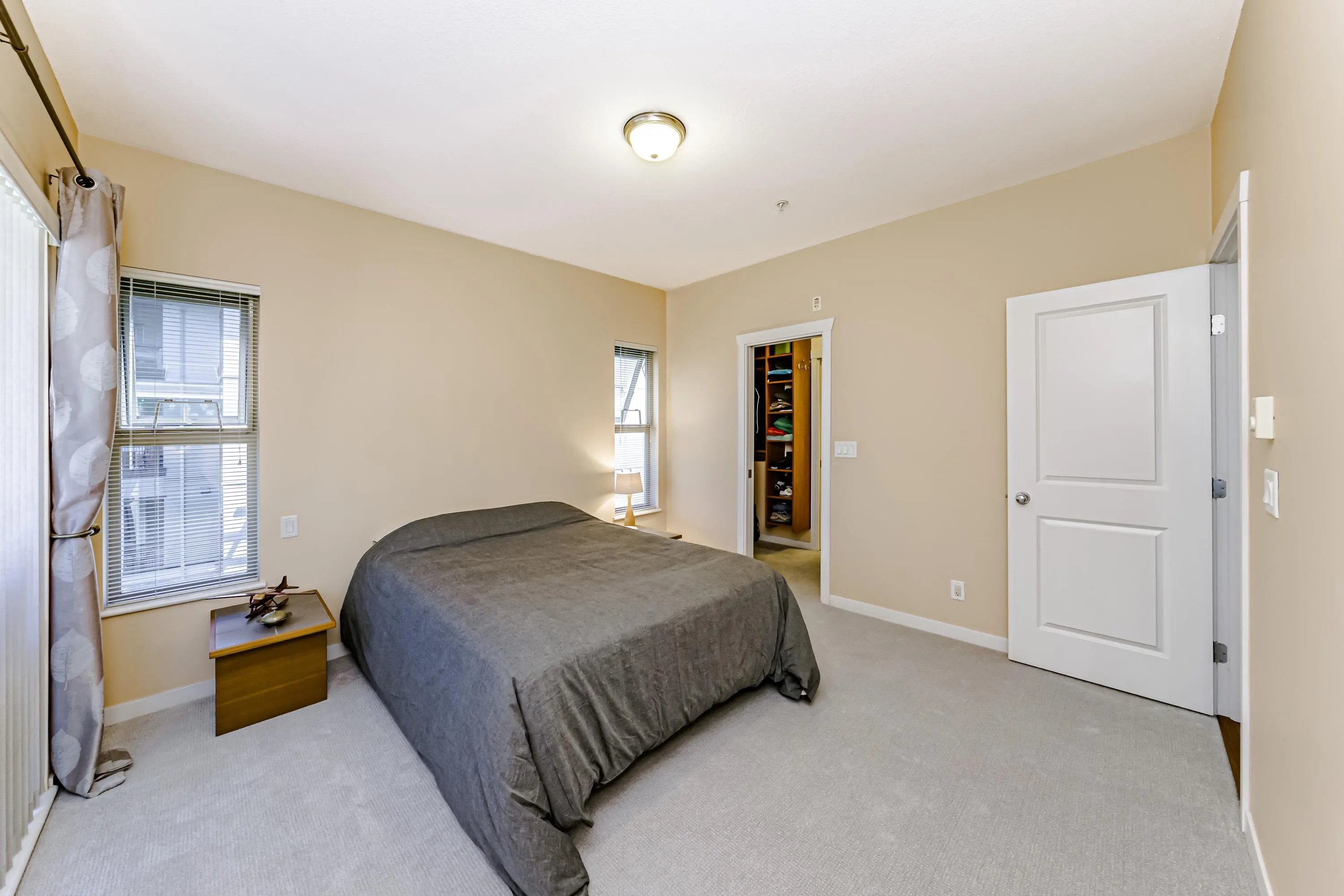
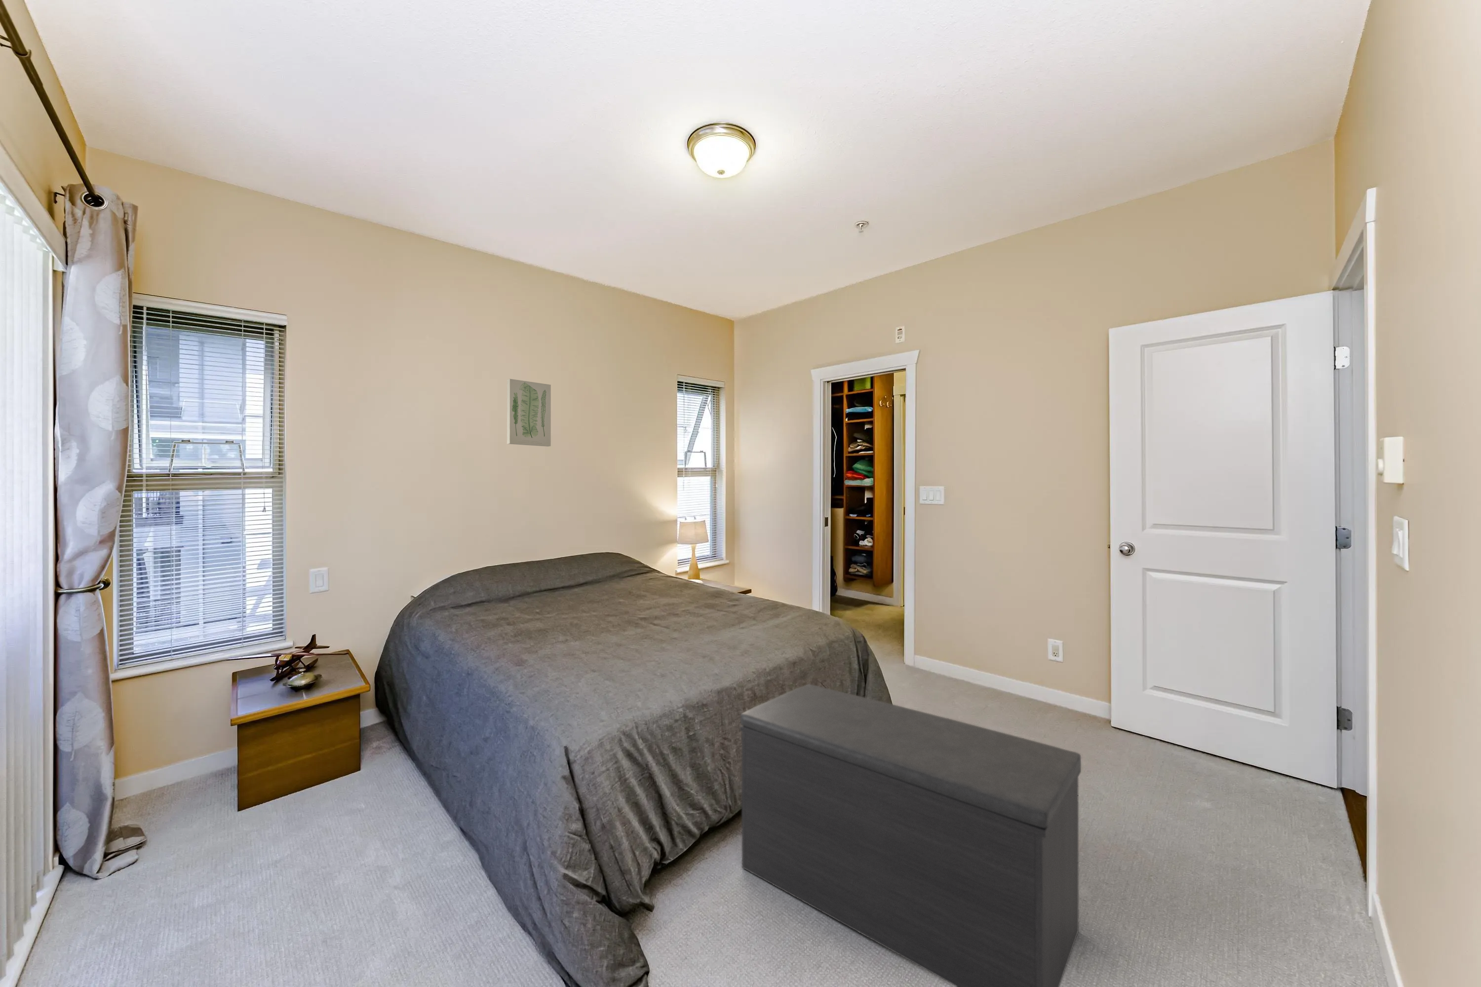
+ bench [739,683,1082,987]
+ wall art [507,379,551,447]
